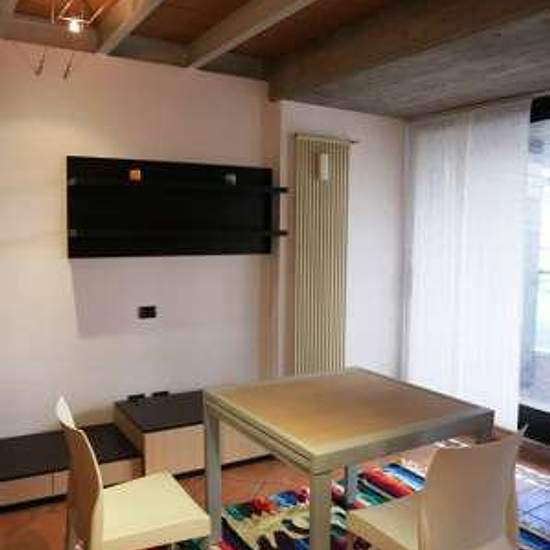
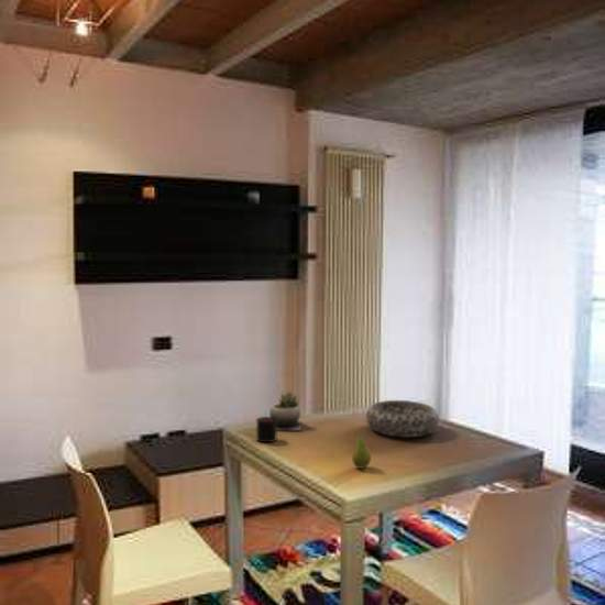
+ succulent plant [268,391,302,431]
+ candle [255,410,278,443]
+ decorative bowl [365,399,440,438]
+ fruit [351,432,372,470]
